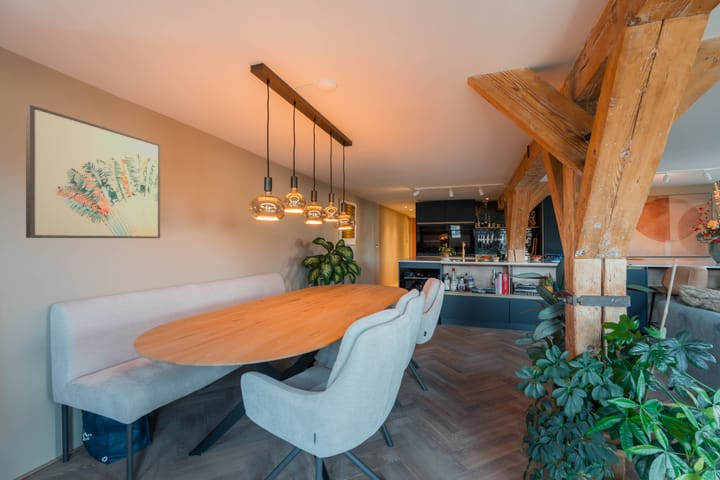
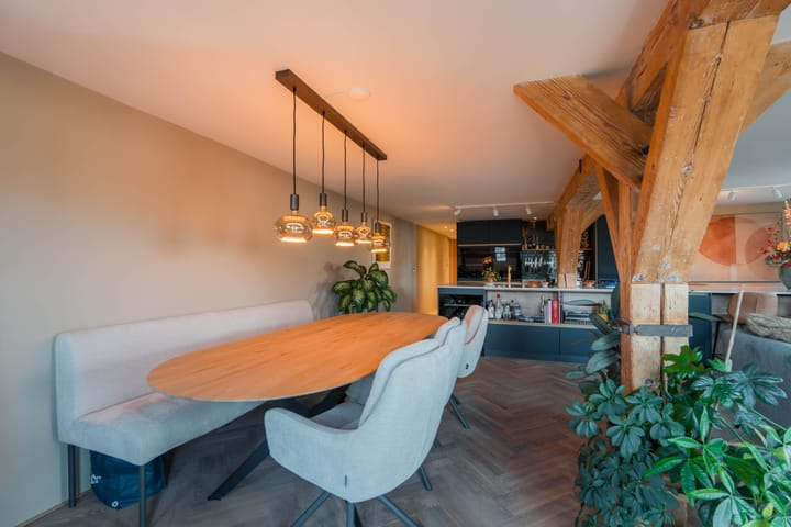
- wall art [25,104,161,239]
